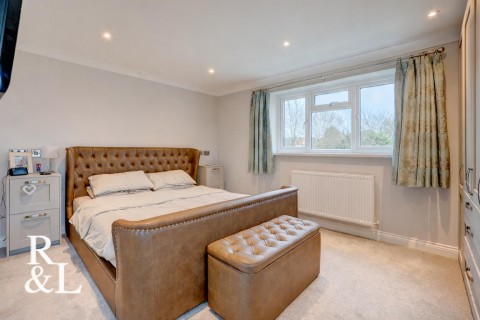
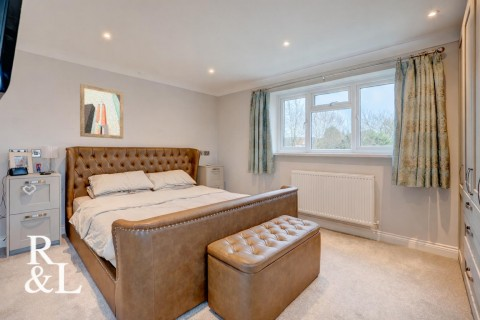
+ wall art [79,83,124,140]
